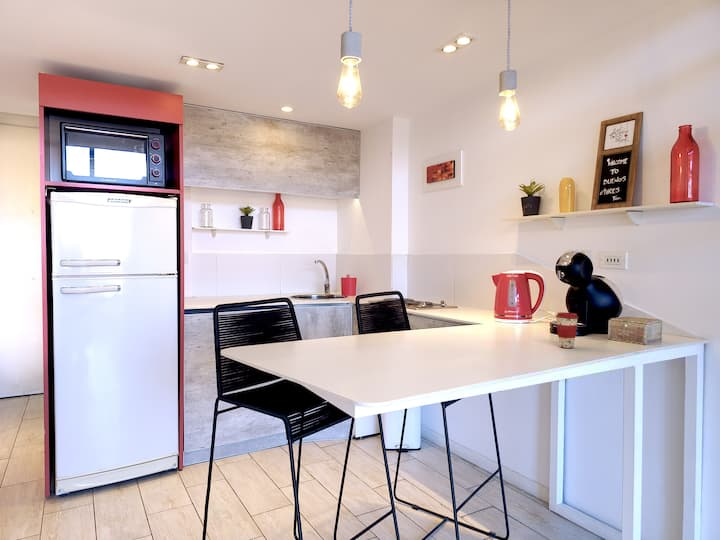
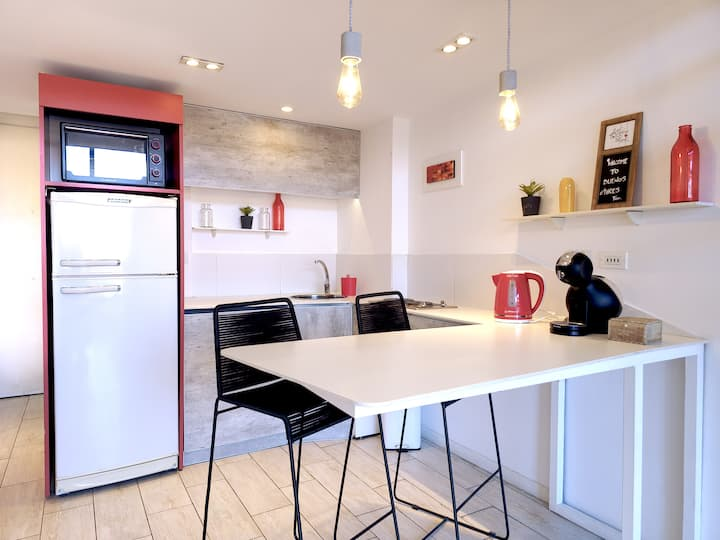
- coffee cup [555,311,579,349]
